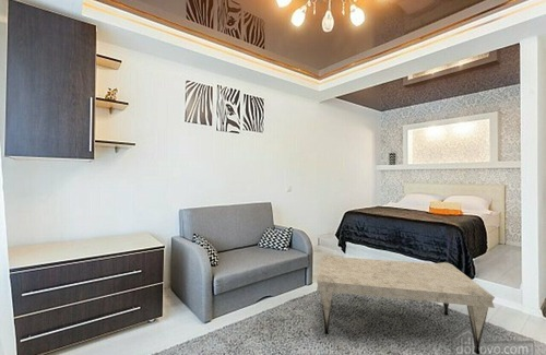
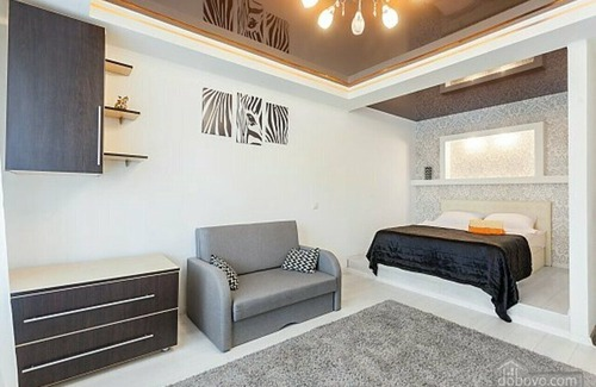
- coffee table [316,253,496,355]
